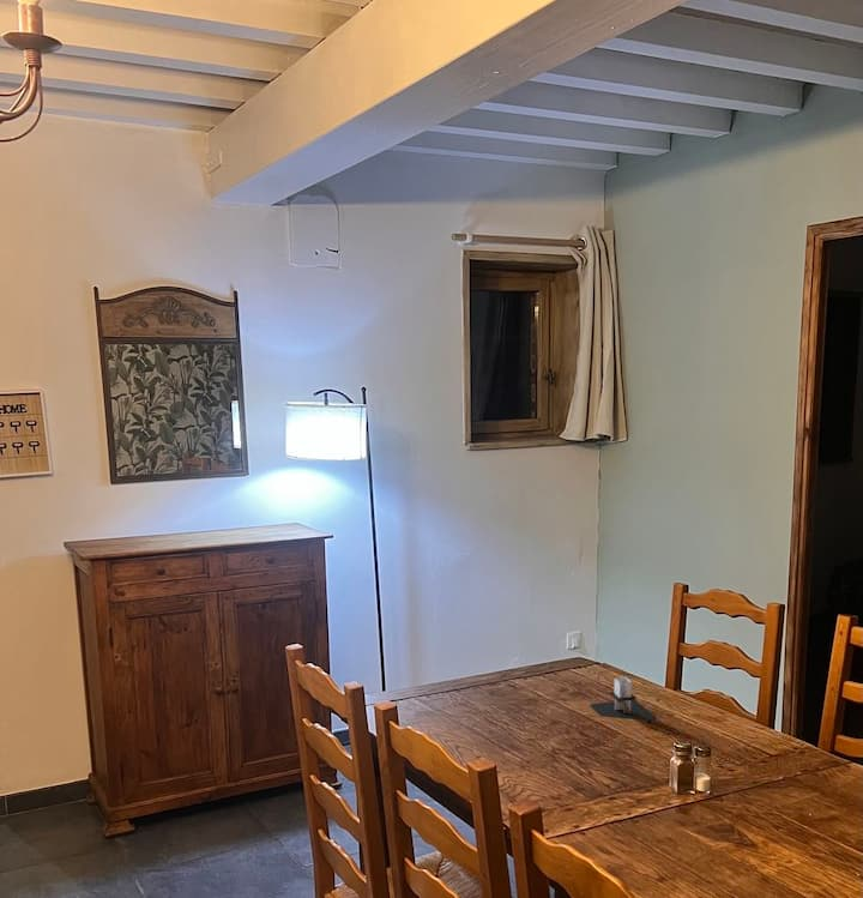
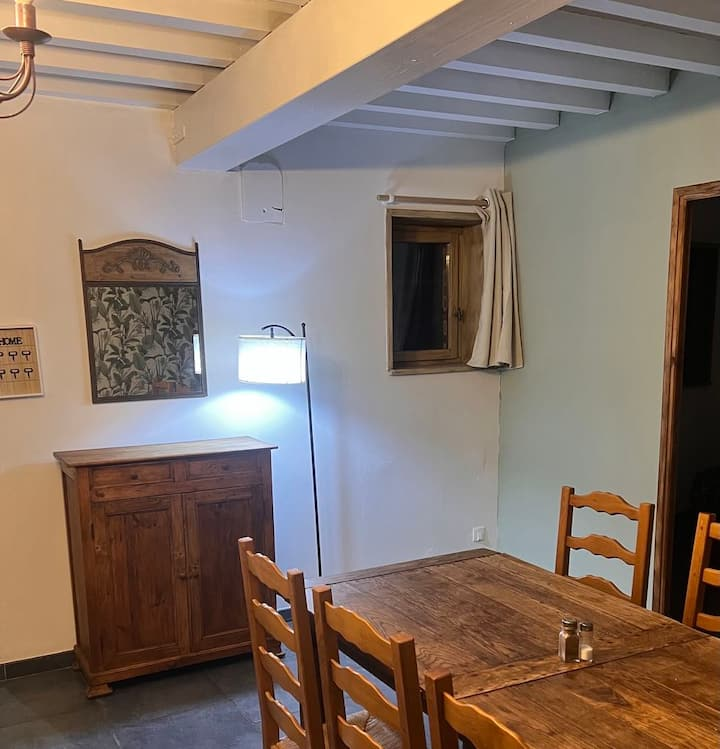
- architectural model [589,676,658,722]
